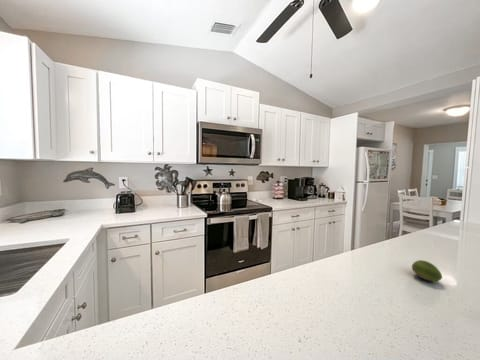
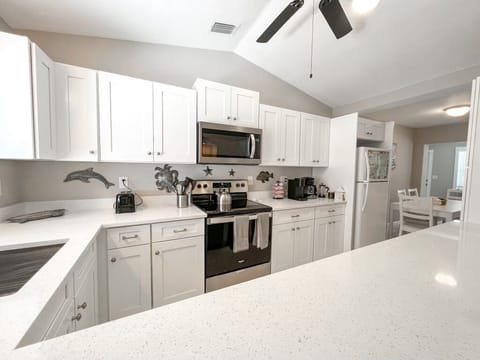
- fruit [411,259,443,283]
